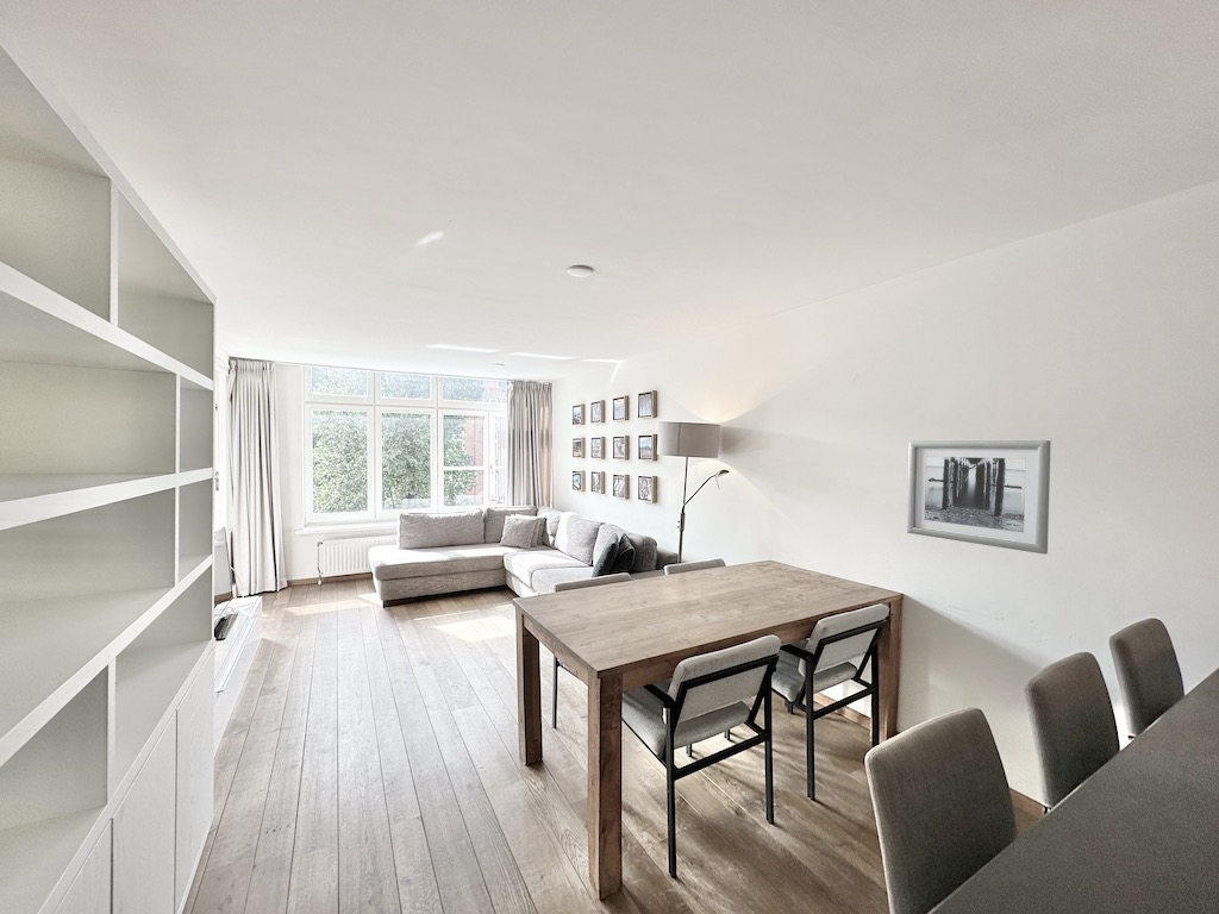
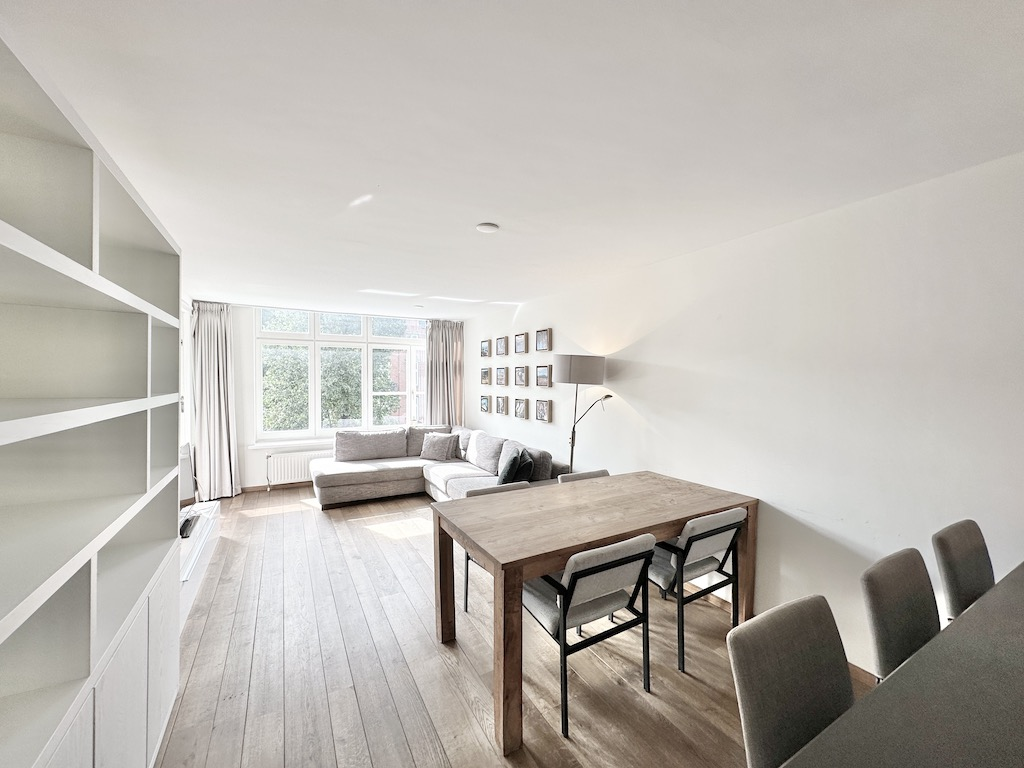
- wall art [906,439,1052,556]
